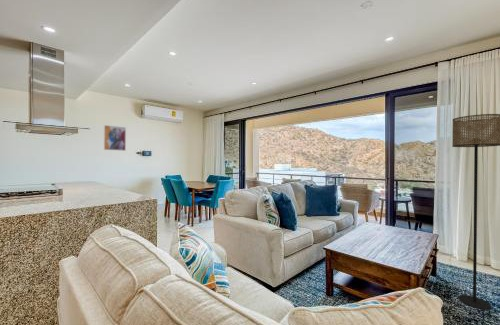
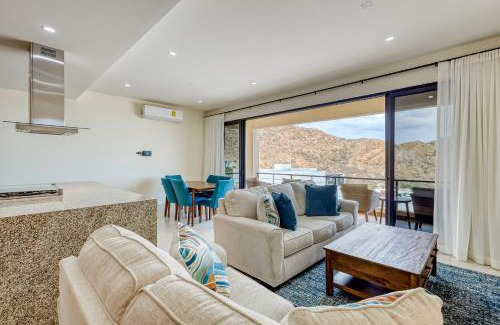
- floor lamp [451,113,500,311]
- wall art [103,124,127,152]
